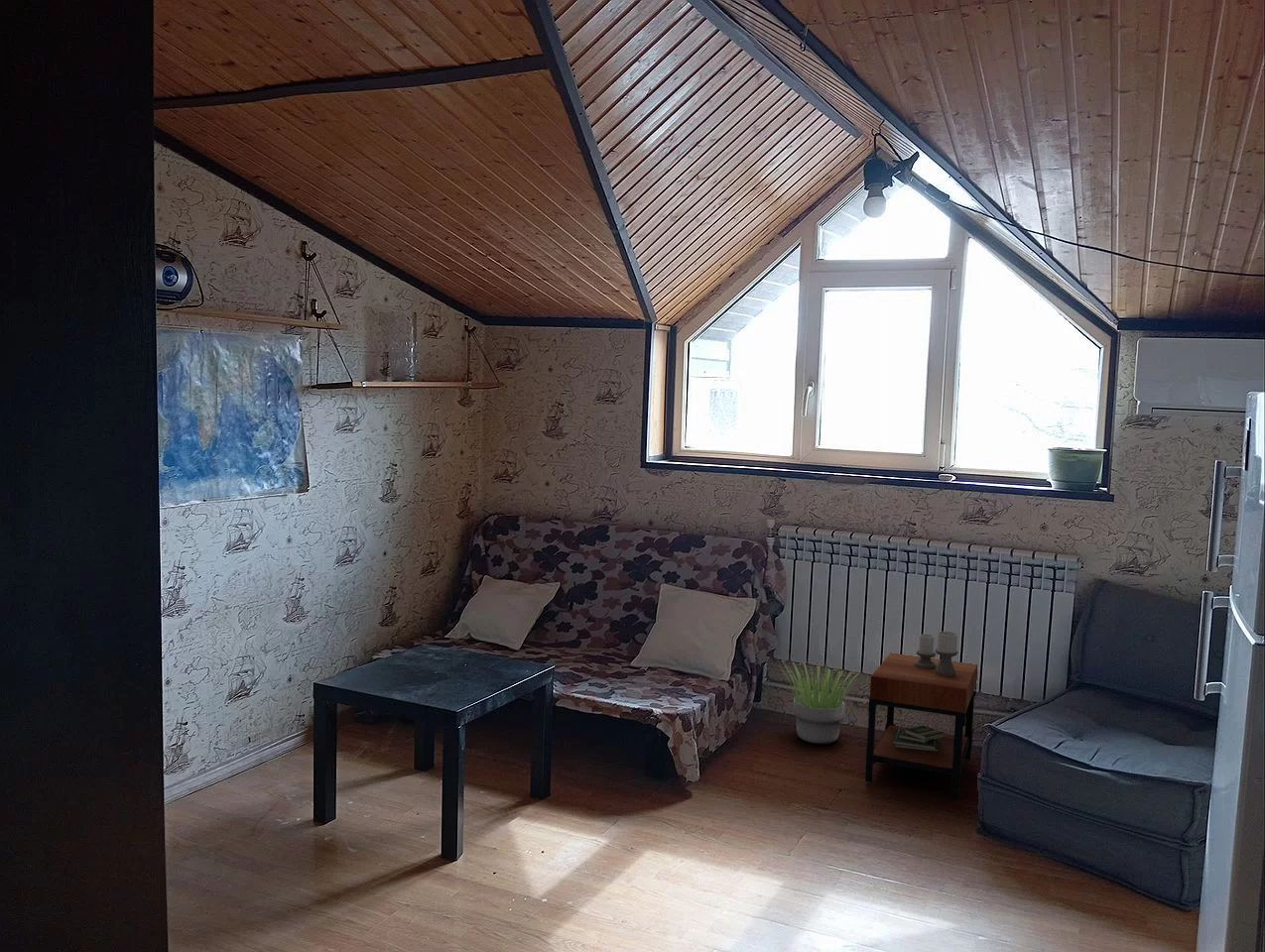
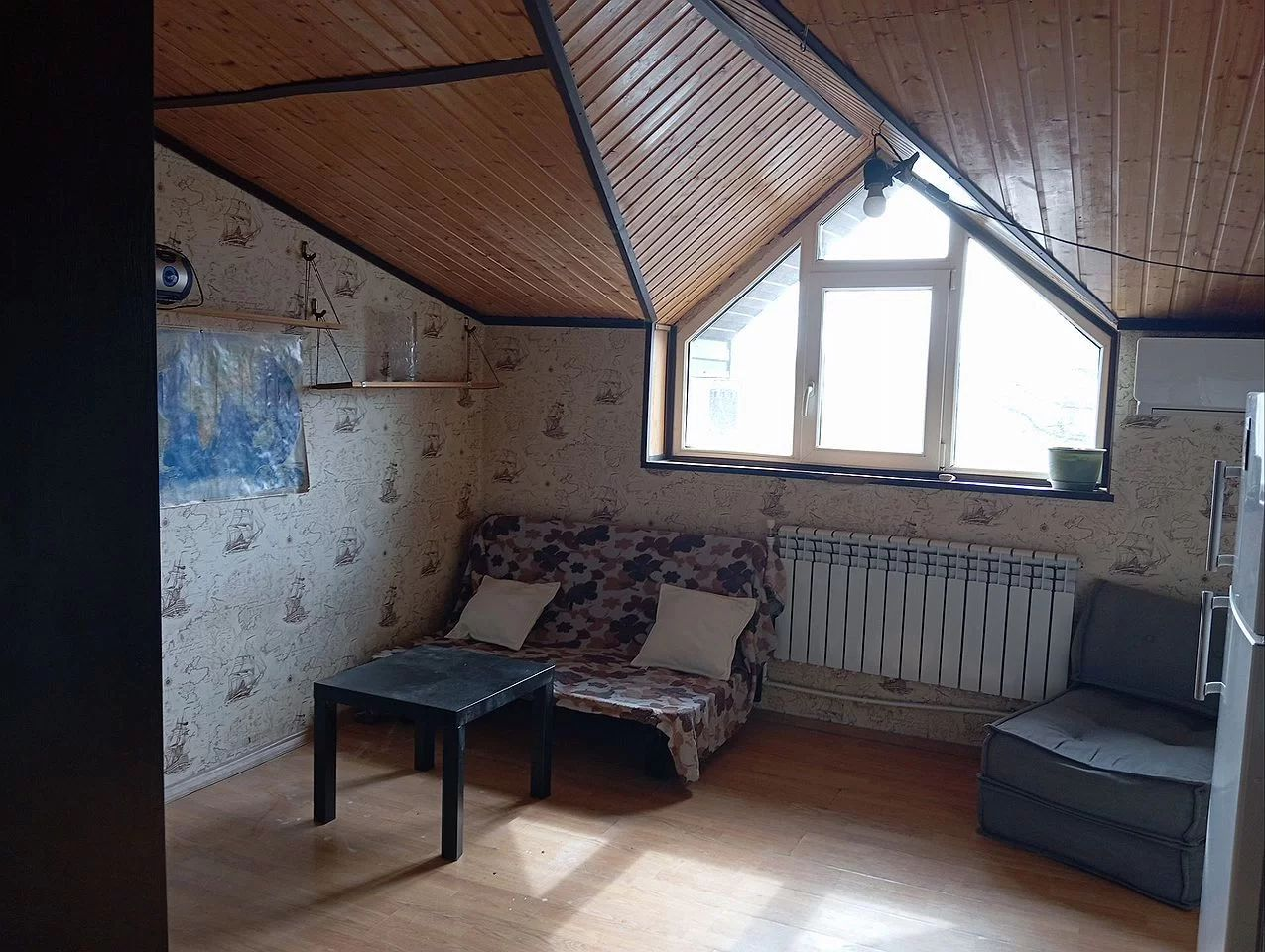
- potted plant [778,661,860,745]
- side table [864,631,978,799]
